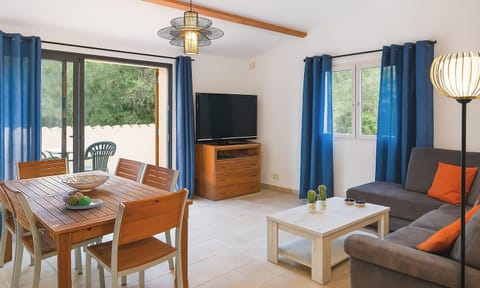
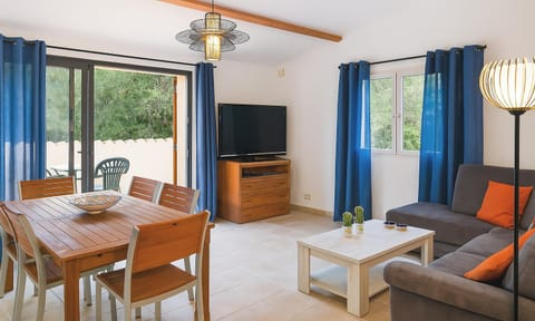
- fruit bowl [61,191,104,210]
